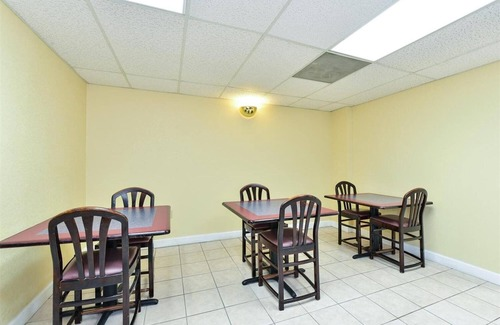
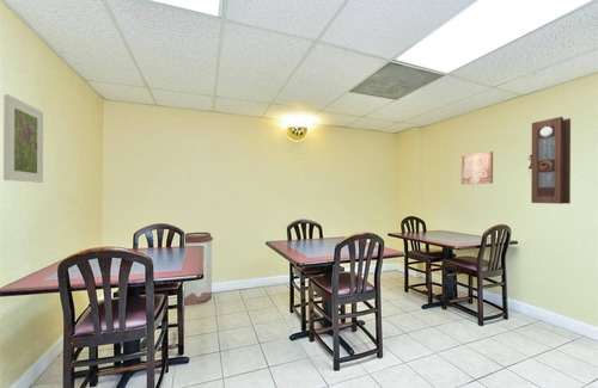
+ trash can [183,232,214,306]
+ pendulum clock [526,116,572,205]
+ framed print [2,93,44,184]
+ wall art [460,150,494,185]
